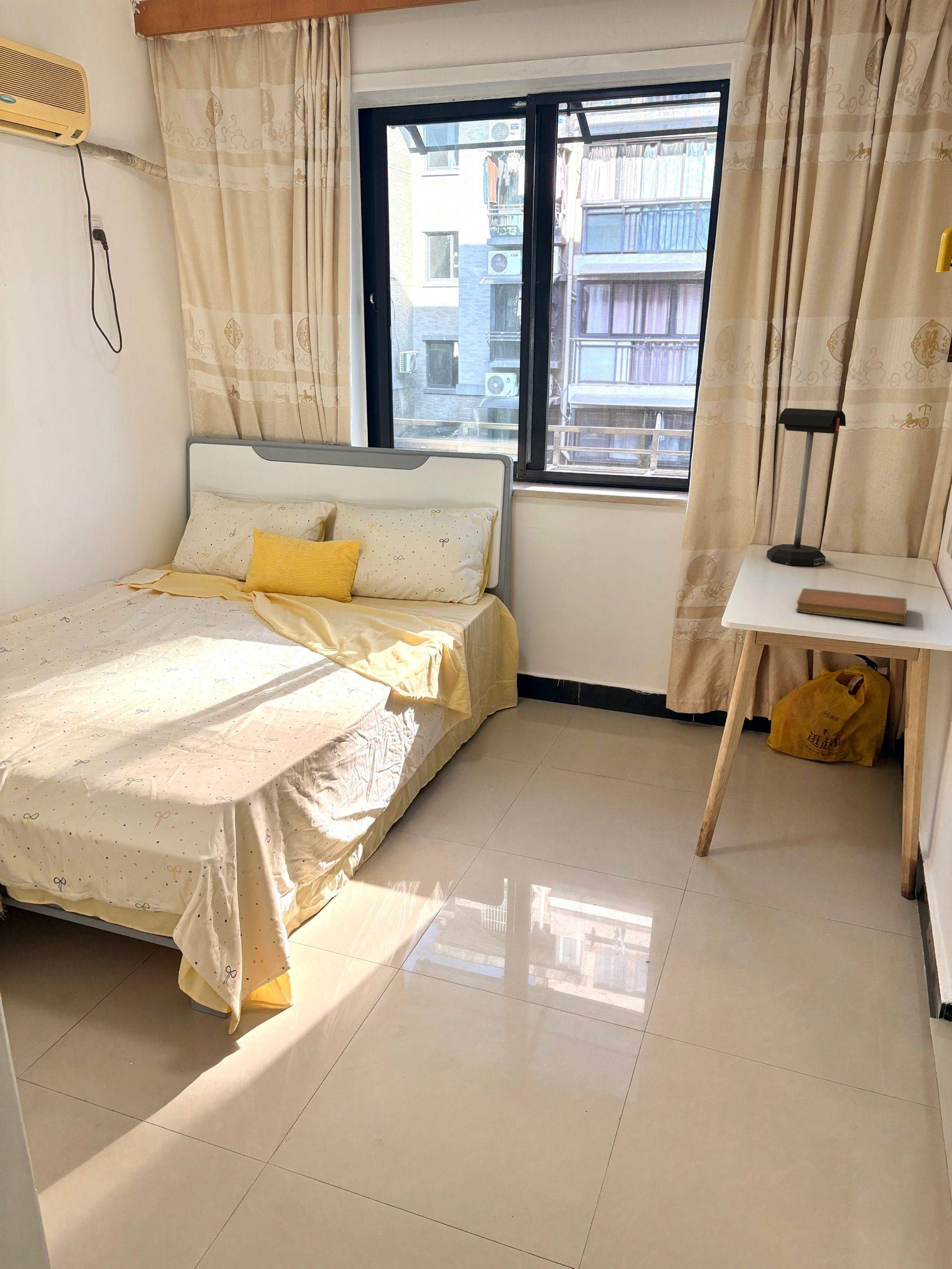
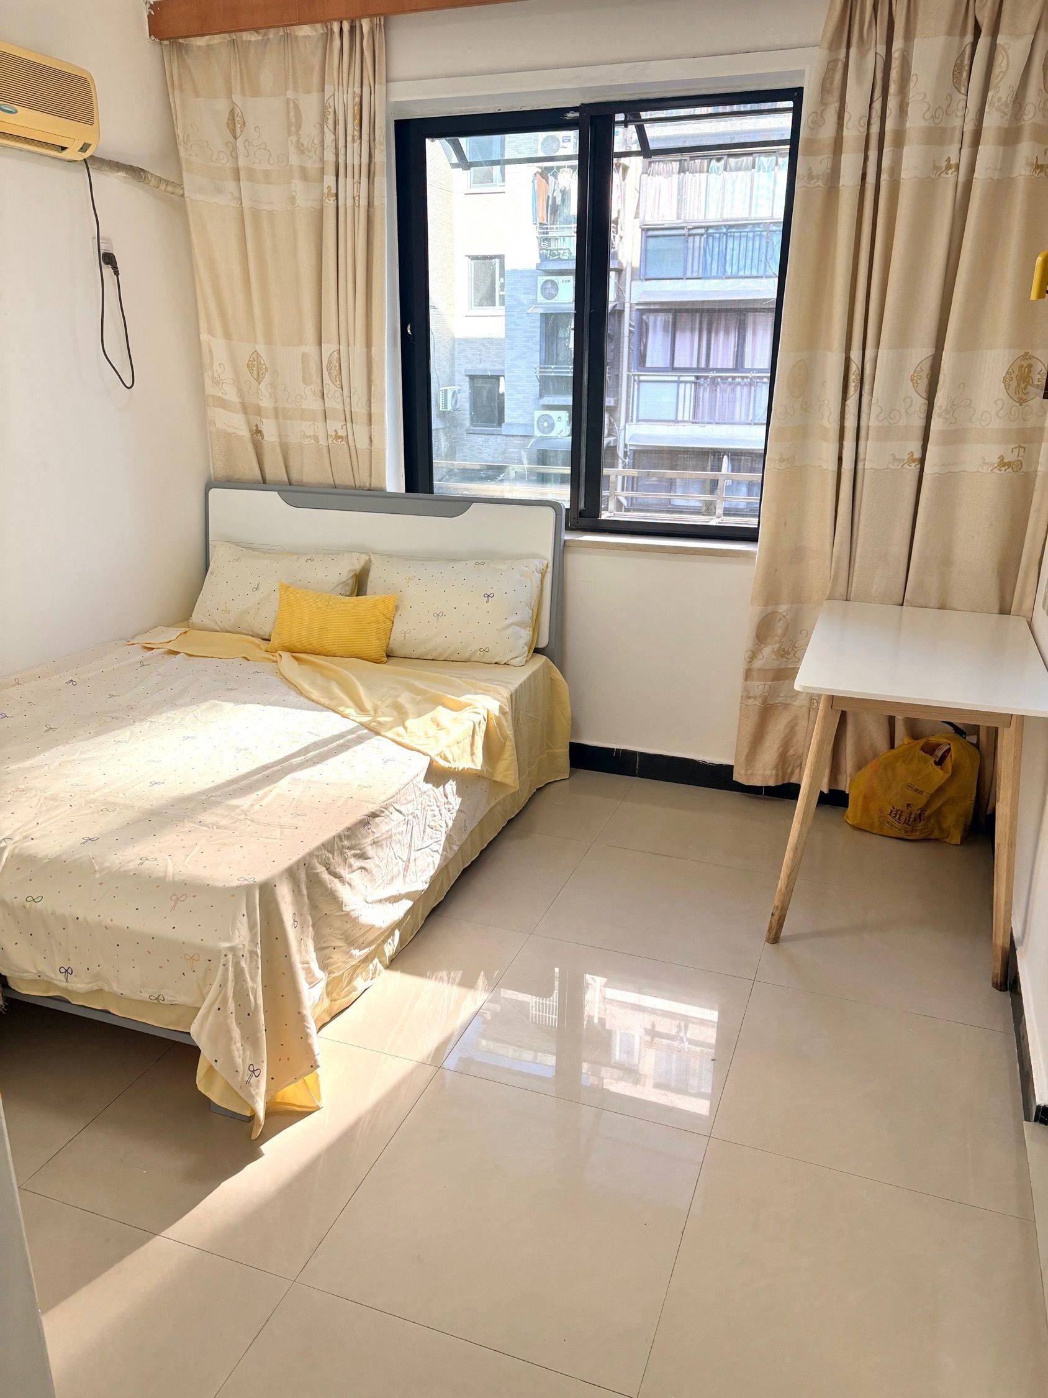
- notebook [795,588,907,624]
- mailbox [766,408,847,566]
